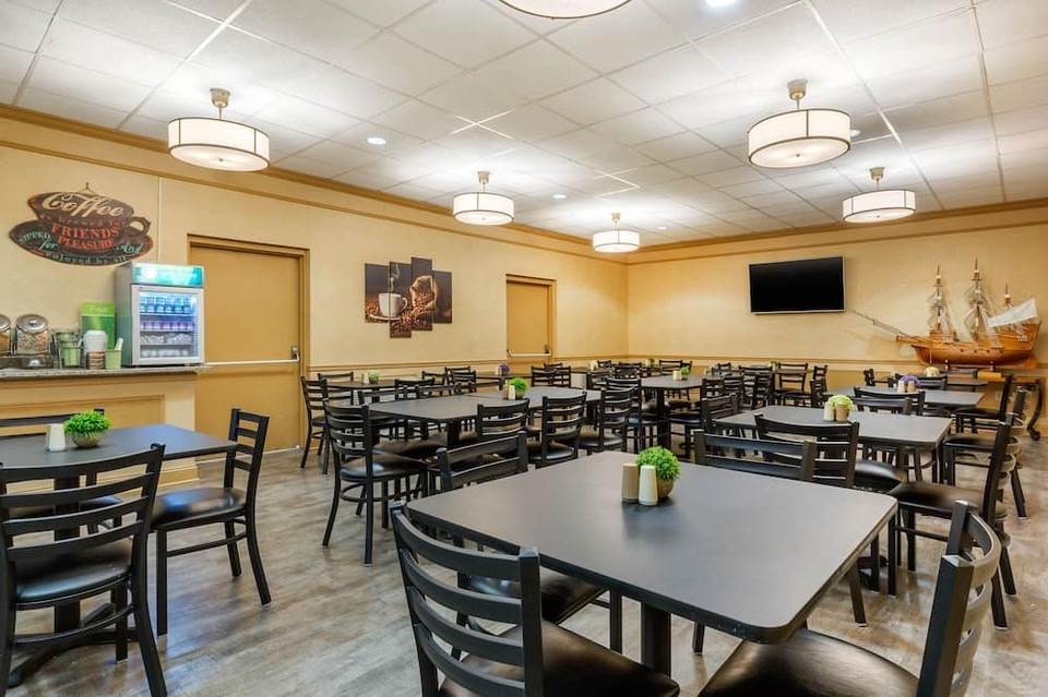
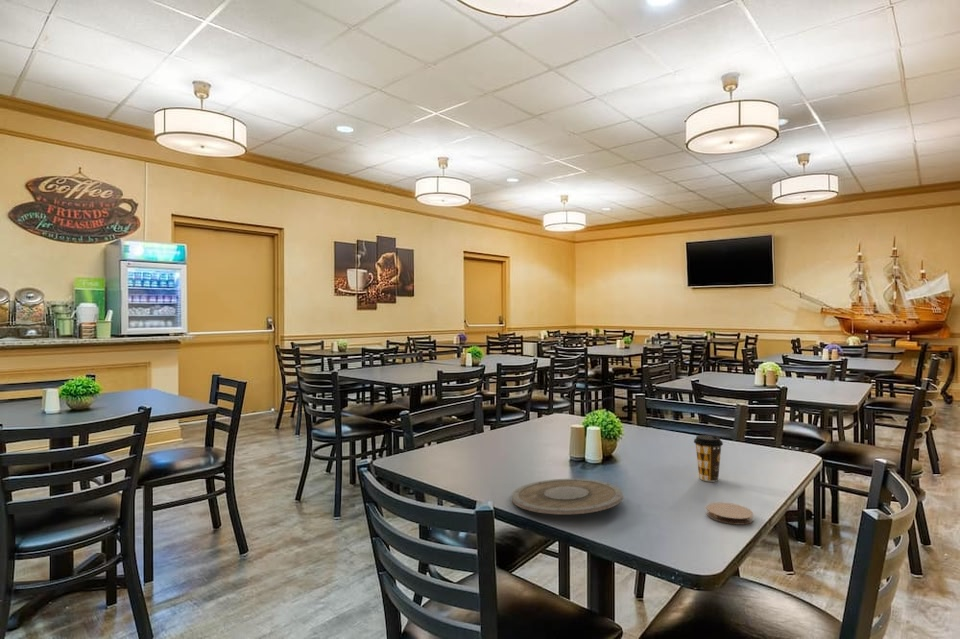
+ coffee cup [693,434,724,482]
+ coaster [705,502,754,526]
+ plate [511,478,624,515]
